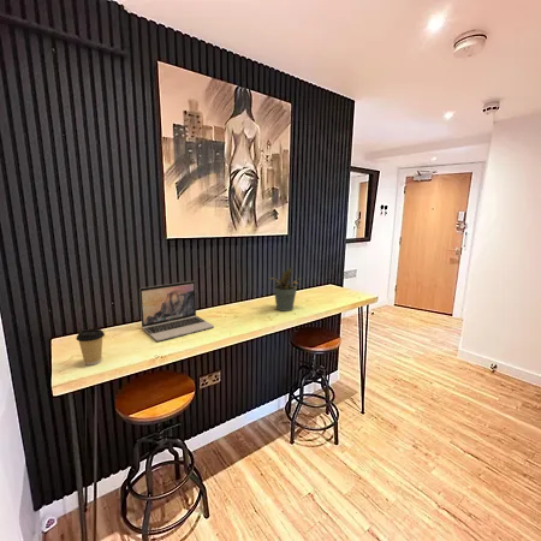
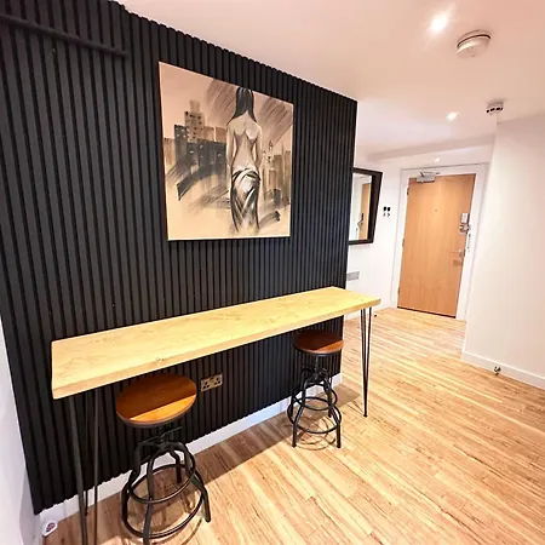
- potted plant [267,267,303,313]
- laptop [138,280,215,343]
- coffee cup [75,328,106,367]
